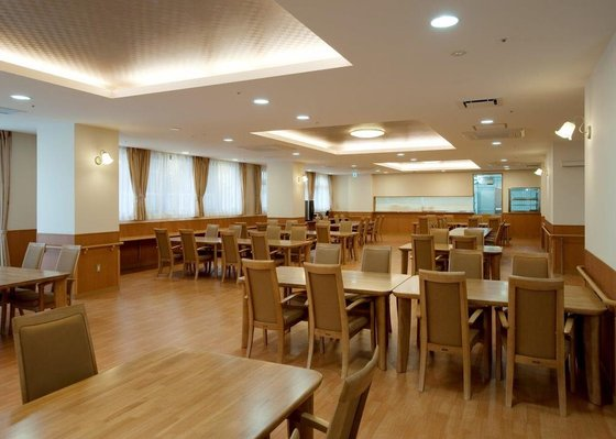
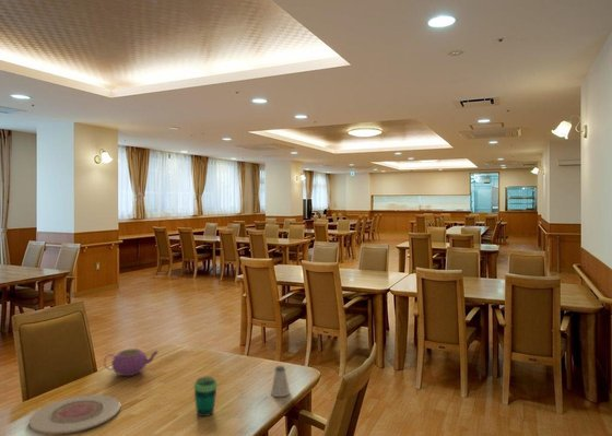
+ cup [192,376,219,417]
+ saltshaker [270,365,291,398]
+ teapot [103,347,160,377]
+ plate [28,393,121,436]
